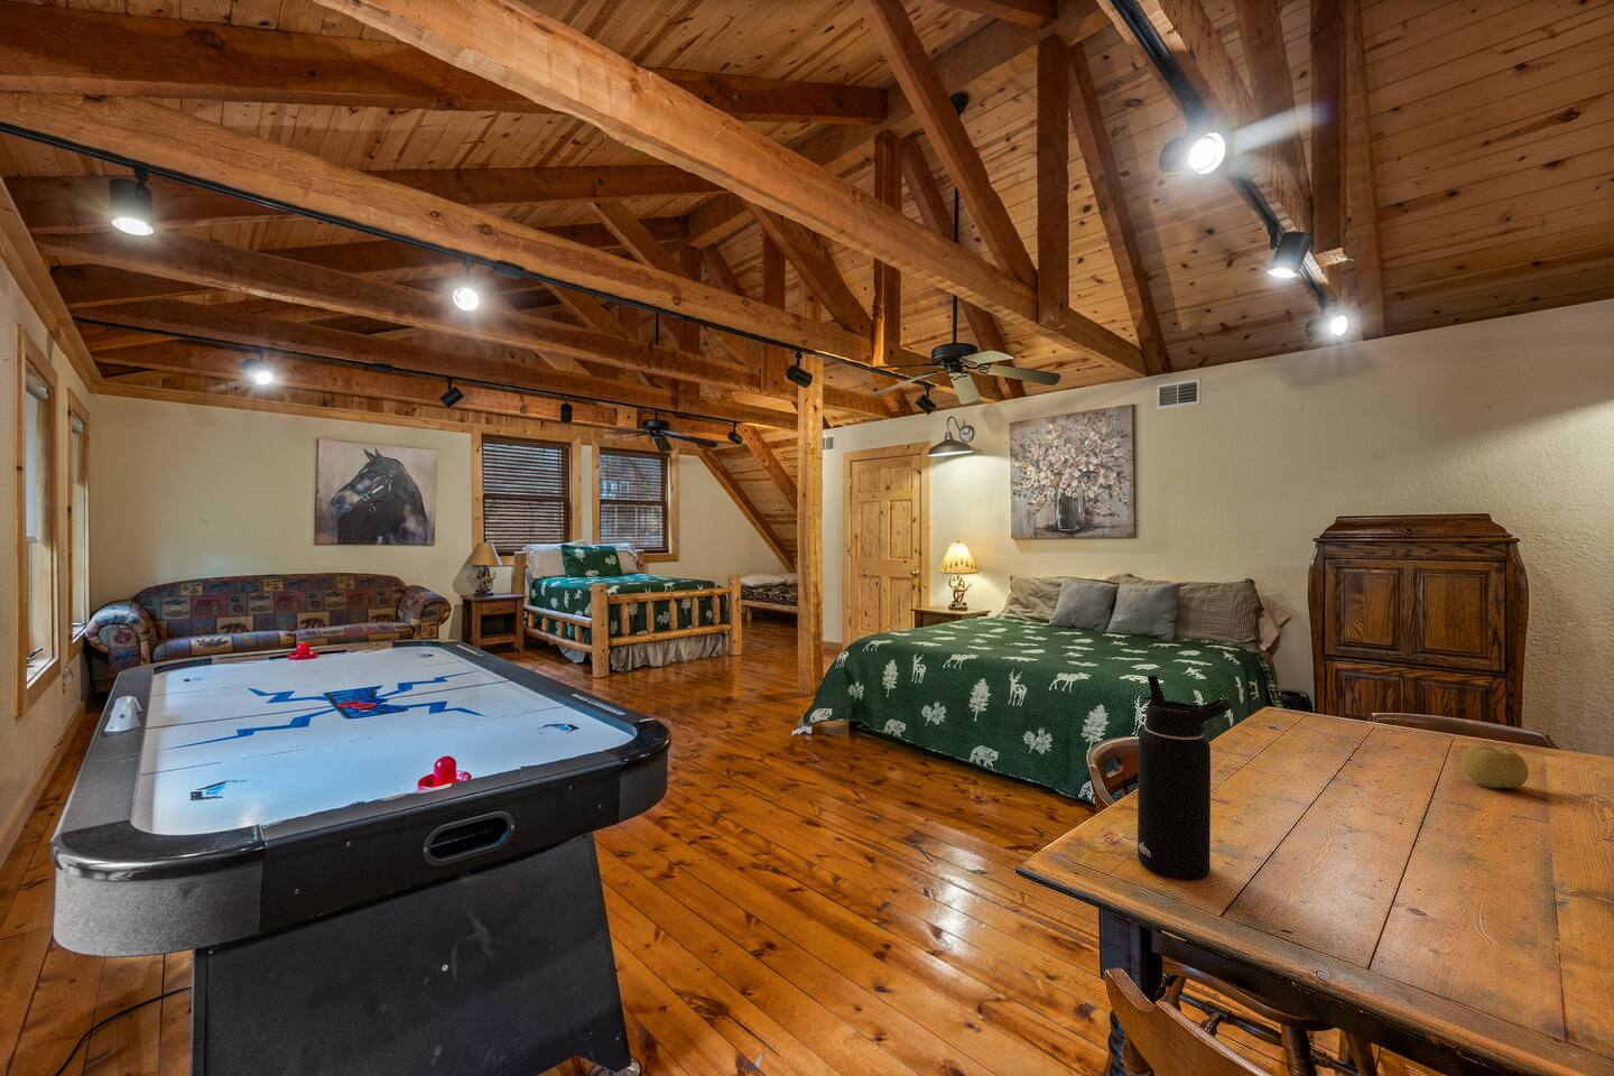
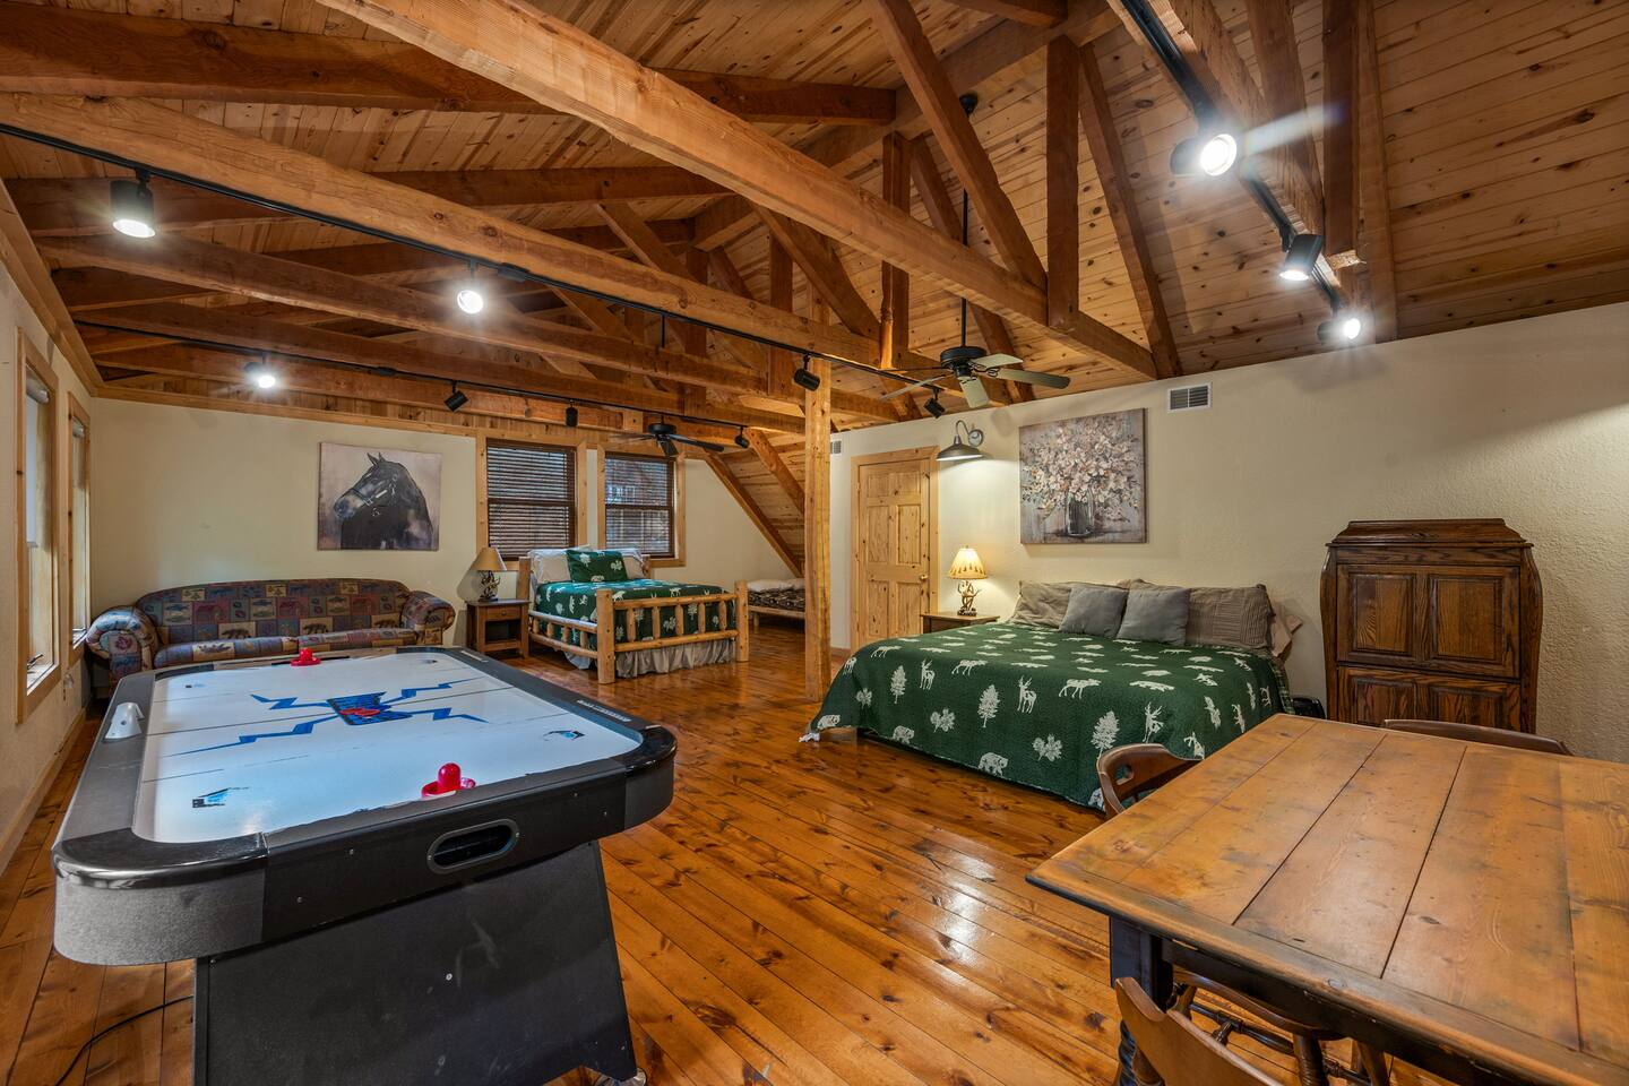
- fruit [1460,745,1530,789]
- water bottle [1136,674,1235,880]
